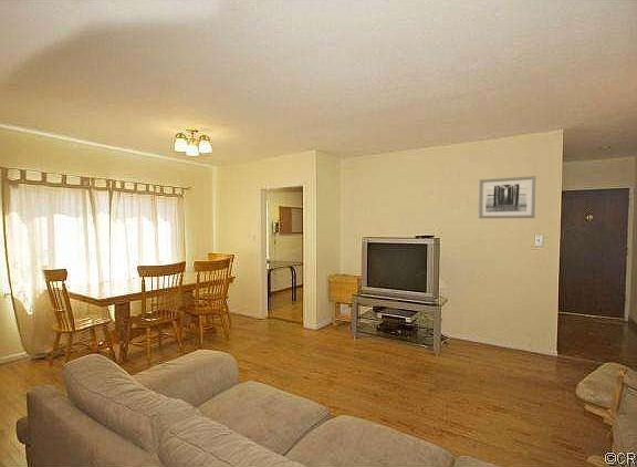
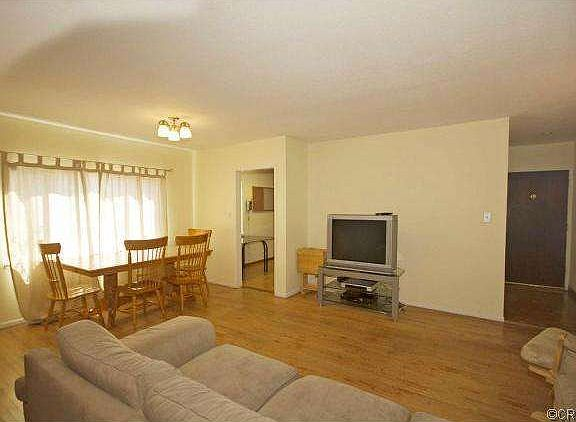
- wall art [478,175,536,219]
